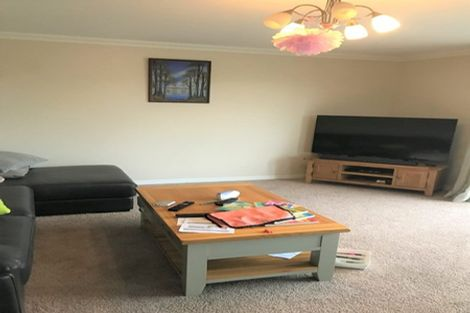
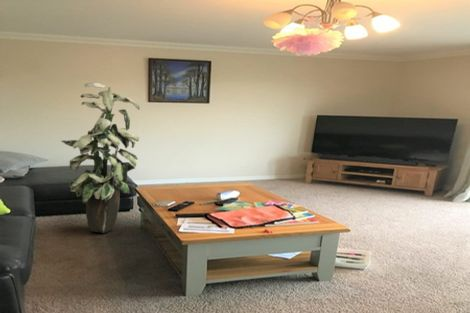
+ indoor plant [60,82,141,234]
